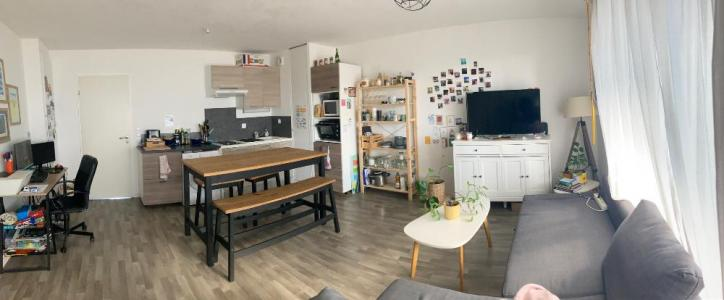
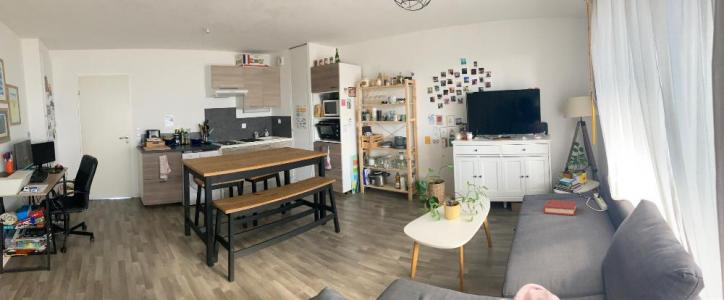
+ hardback book [542,199,578,217]
